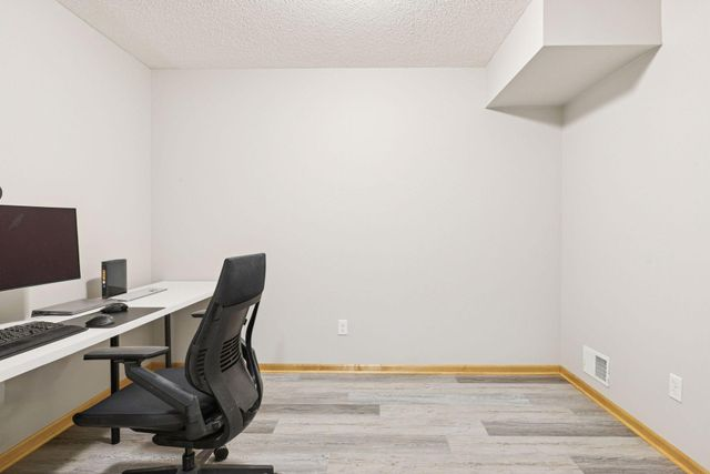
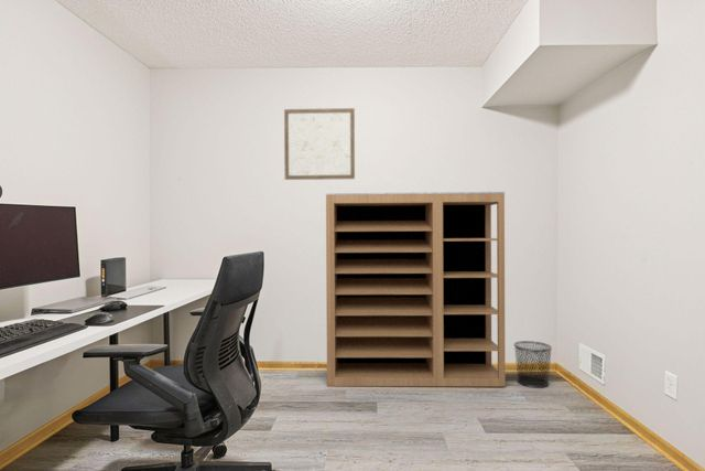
+ waste bin [512,340,553,389]
+ shelving unit [324,191,507,387]
+ wall art [283,107,356,181]
